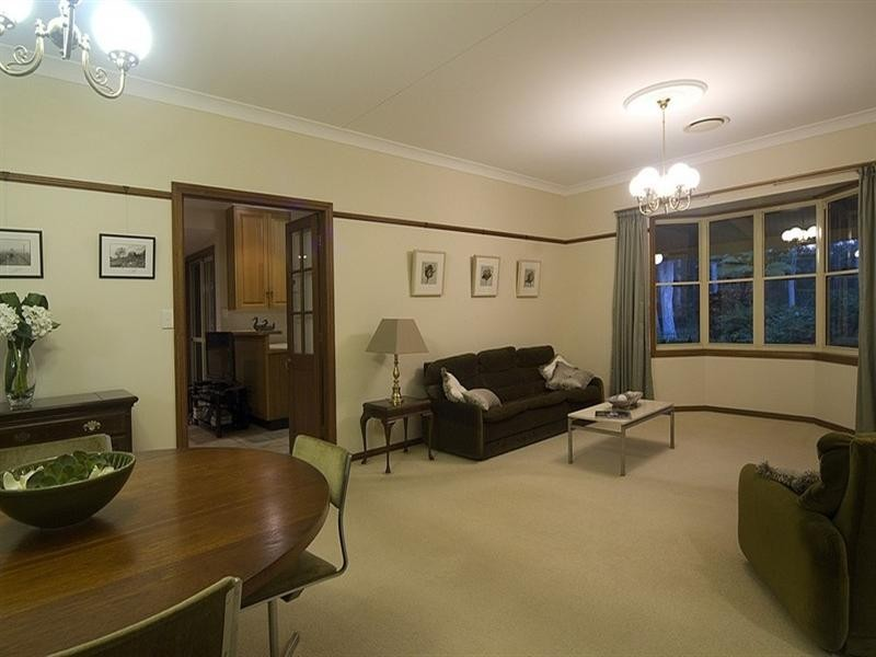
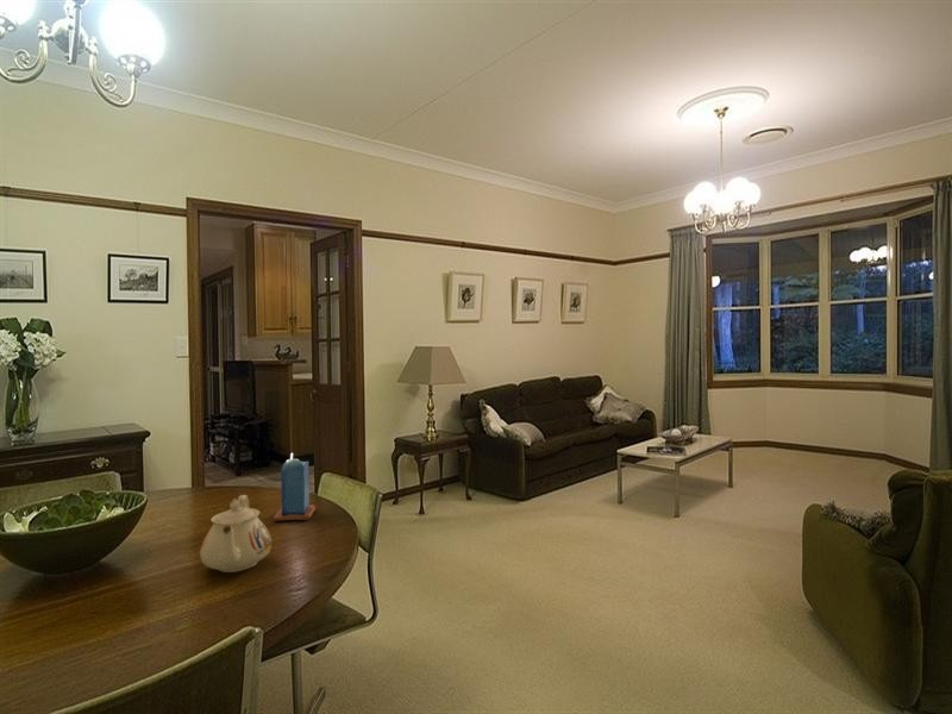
+ candle [271,451,317,522]
+ teapot [199,494,274,574]
